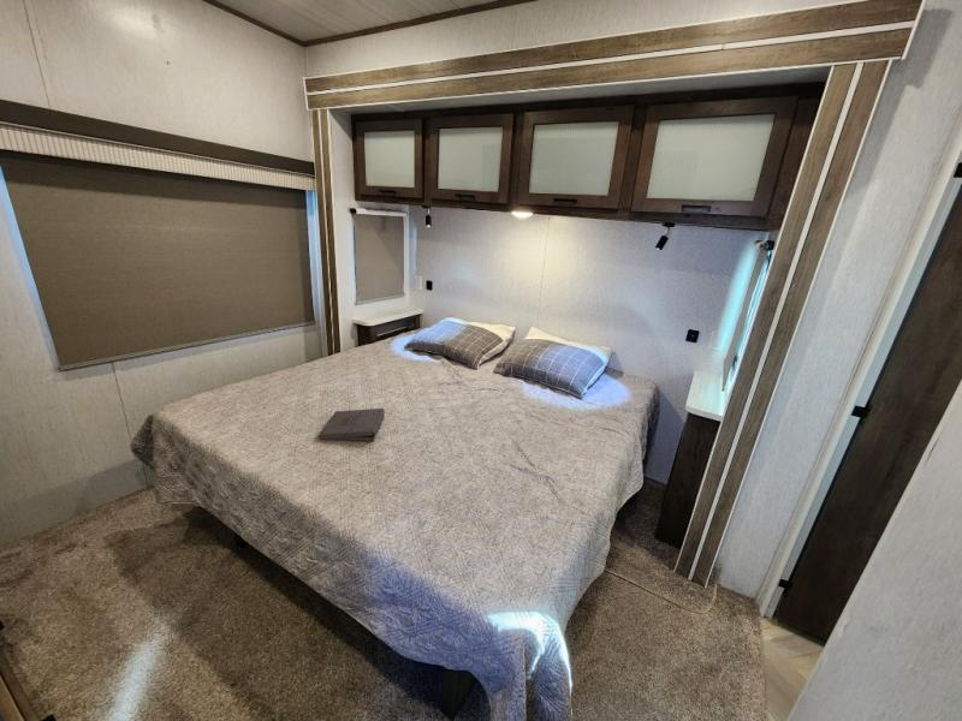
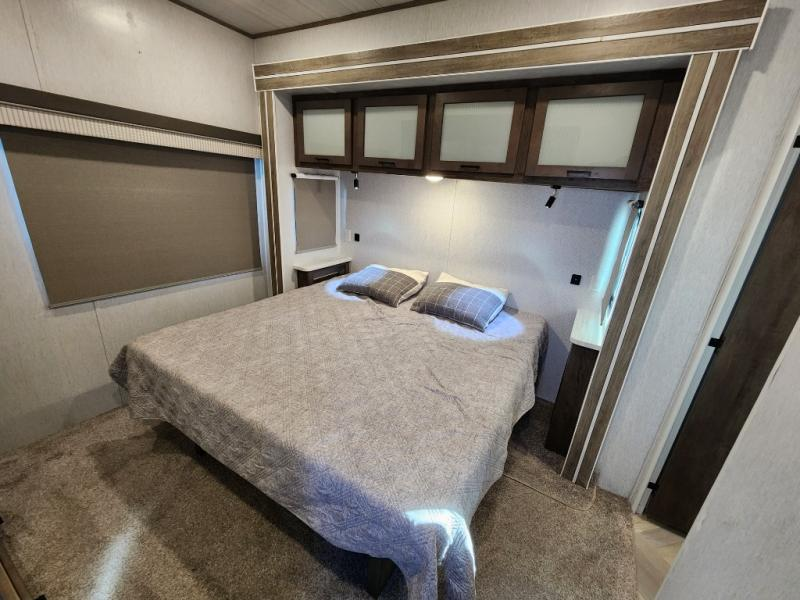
- pizza box [317,407,386,442]
